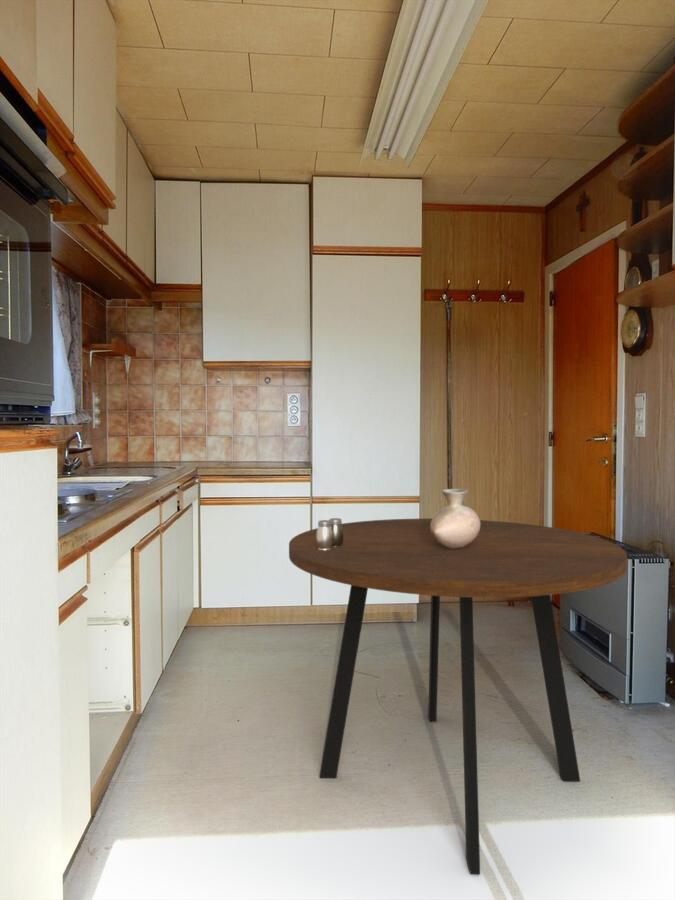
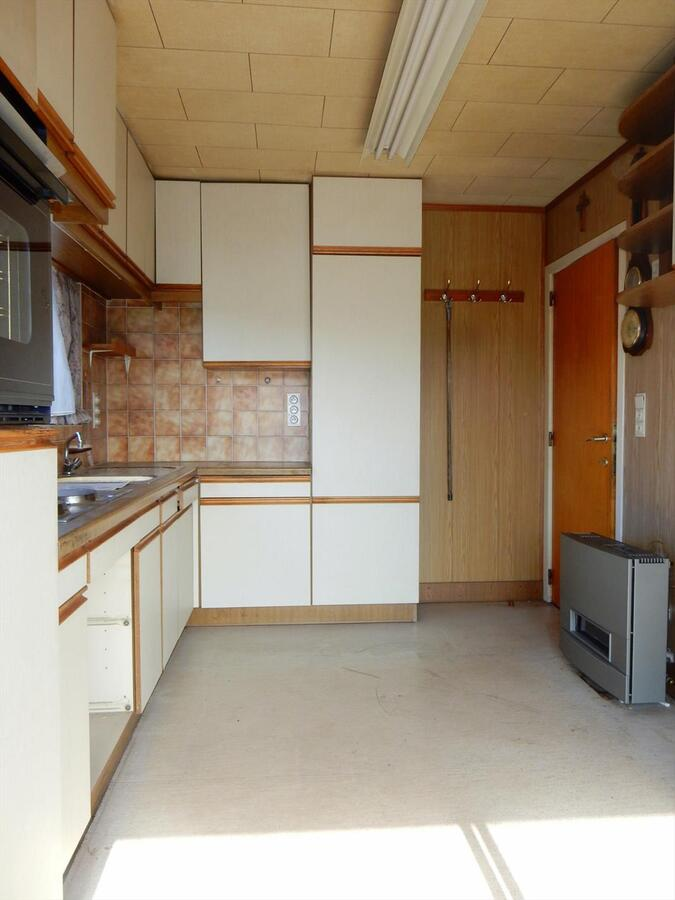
- salt and pepper shaker [316,517,343,550]
- vase [430,488,481,549]
- dining table [288,518,628,875]
